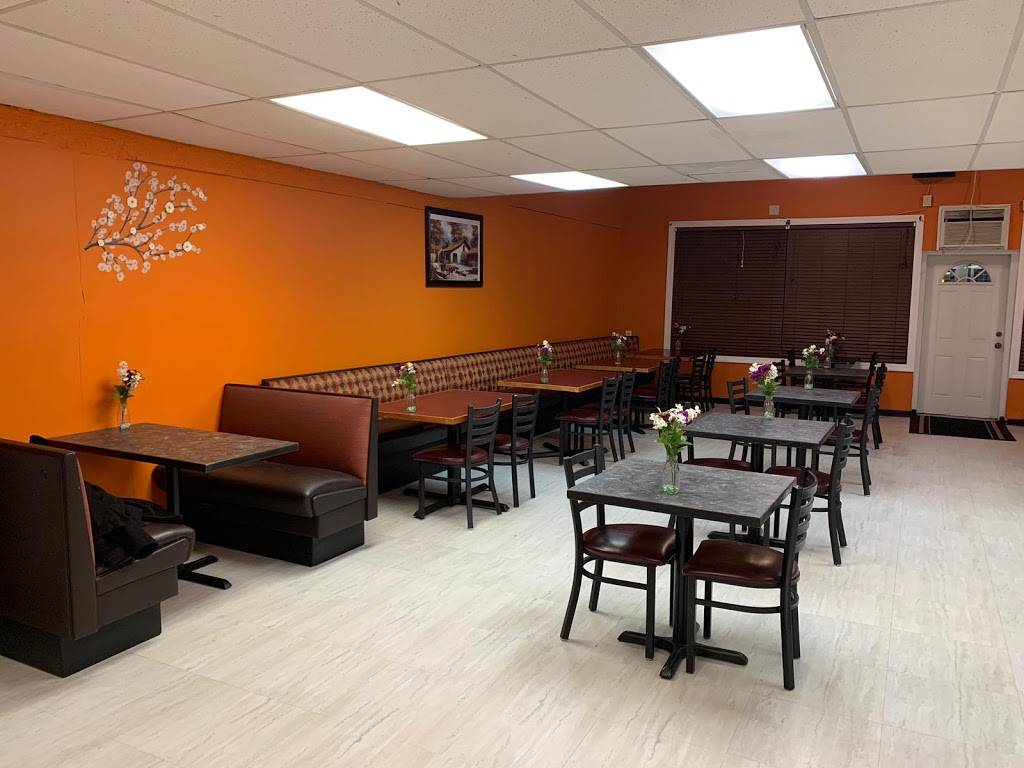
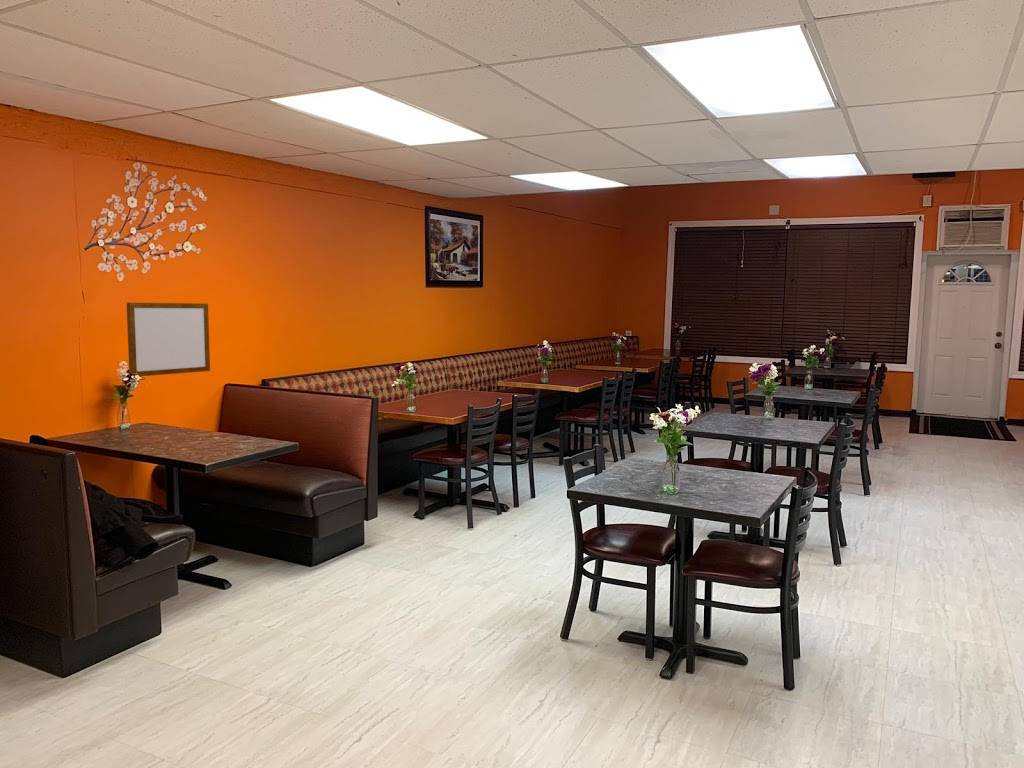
+ writing board [125,301,211,377]
